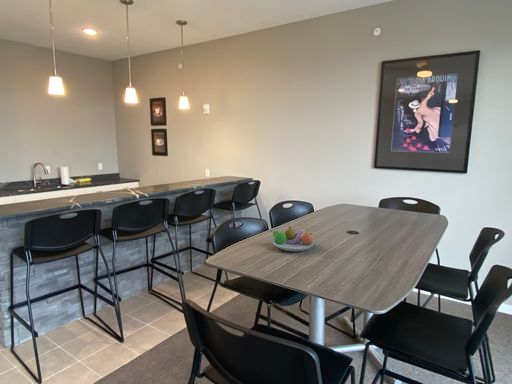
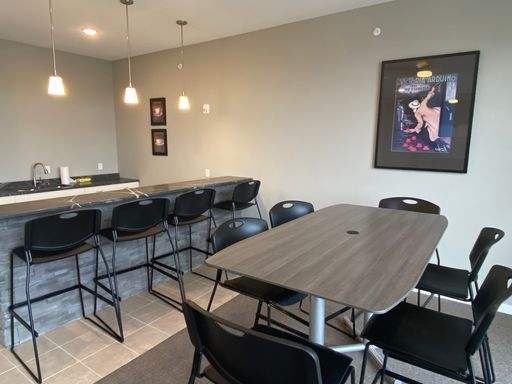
- fruit bowl [269,225,315,252]
